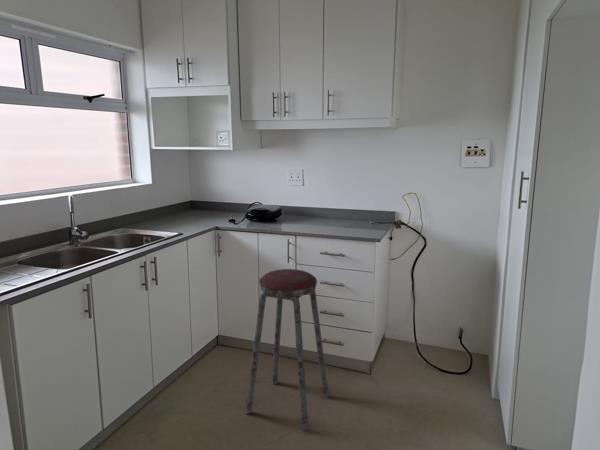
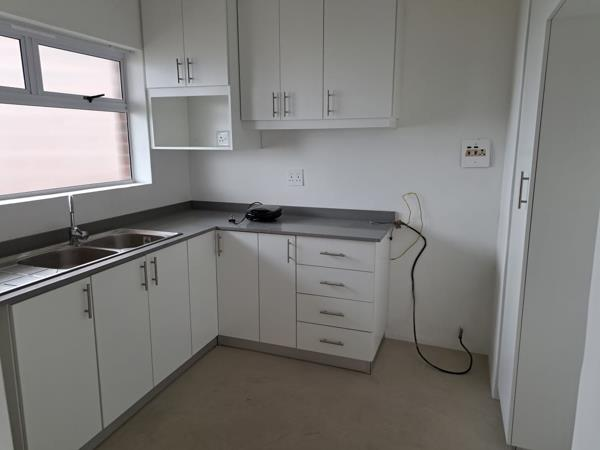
- music stool [244,268,330,431]
